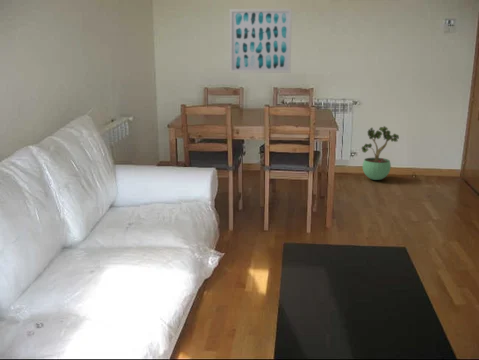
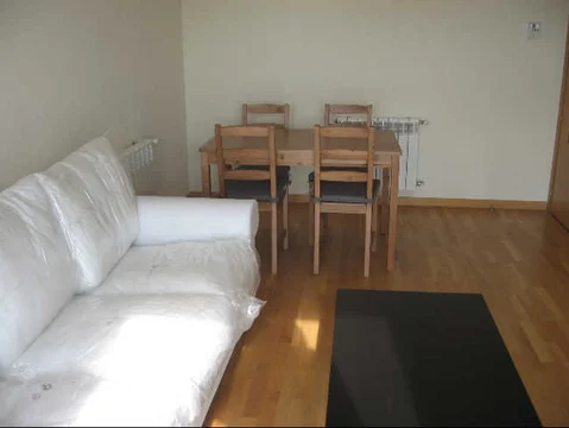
- wall art [229,8,293,74]
- potted plant [361,125,400,181]
